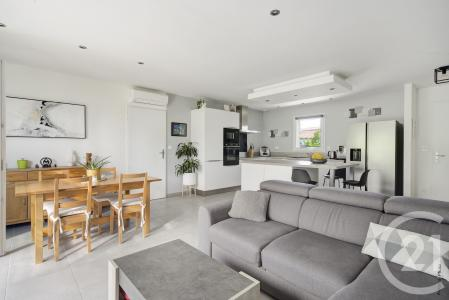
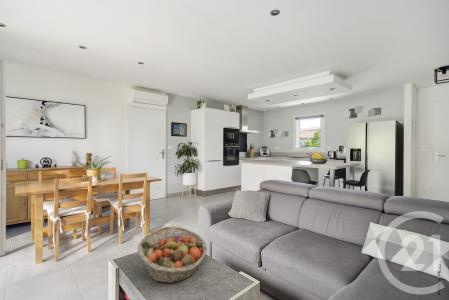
+ fruit basket [137,225,208,284]
